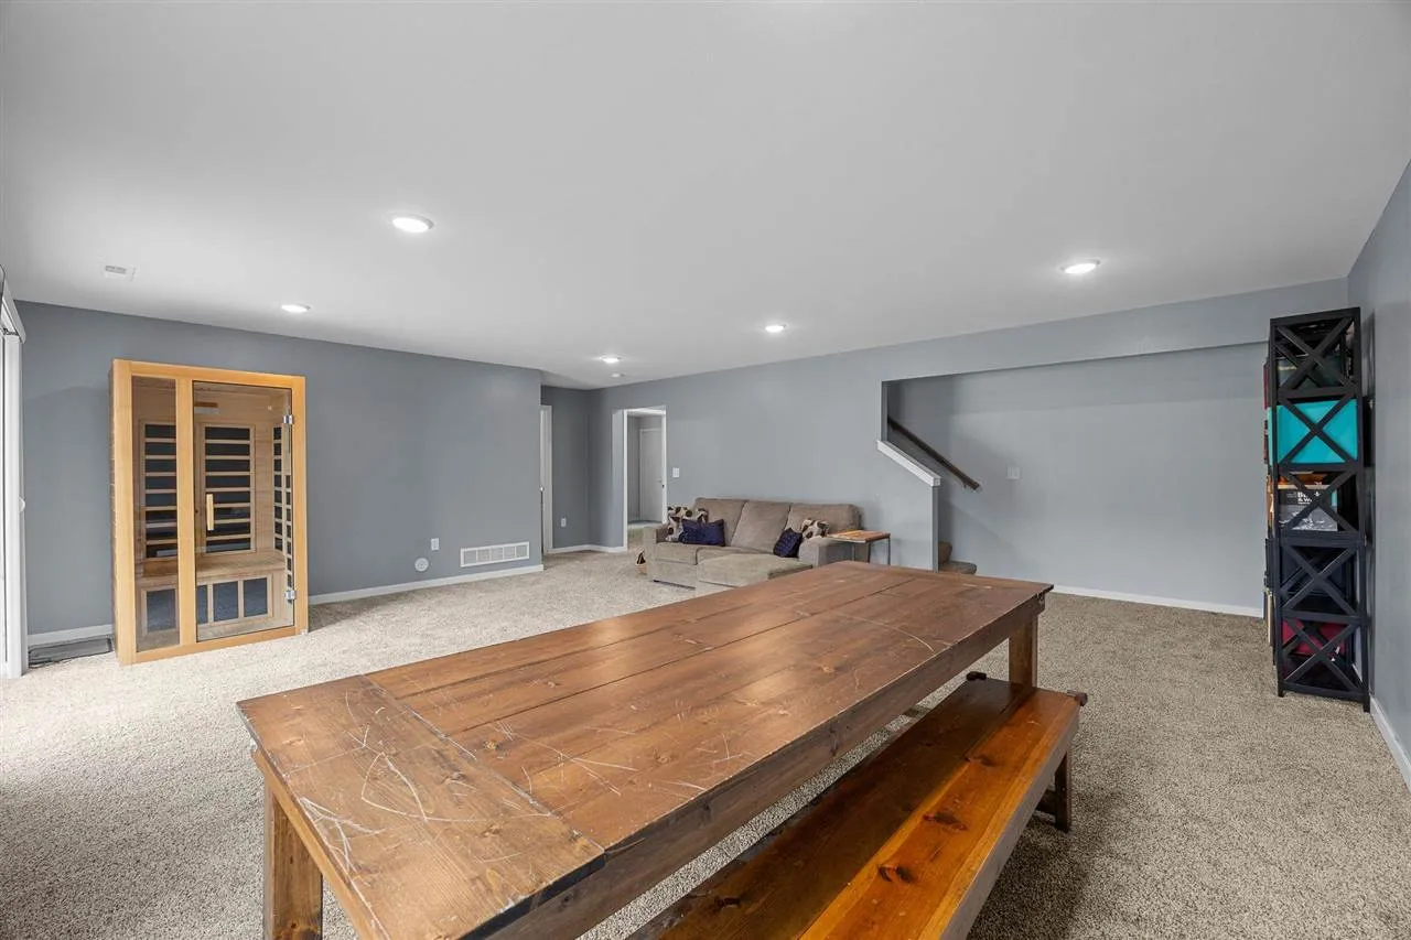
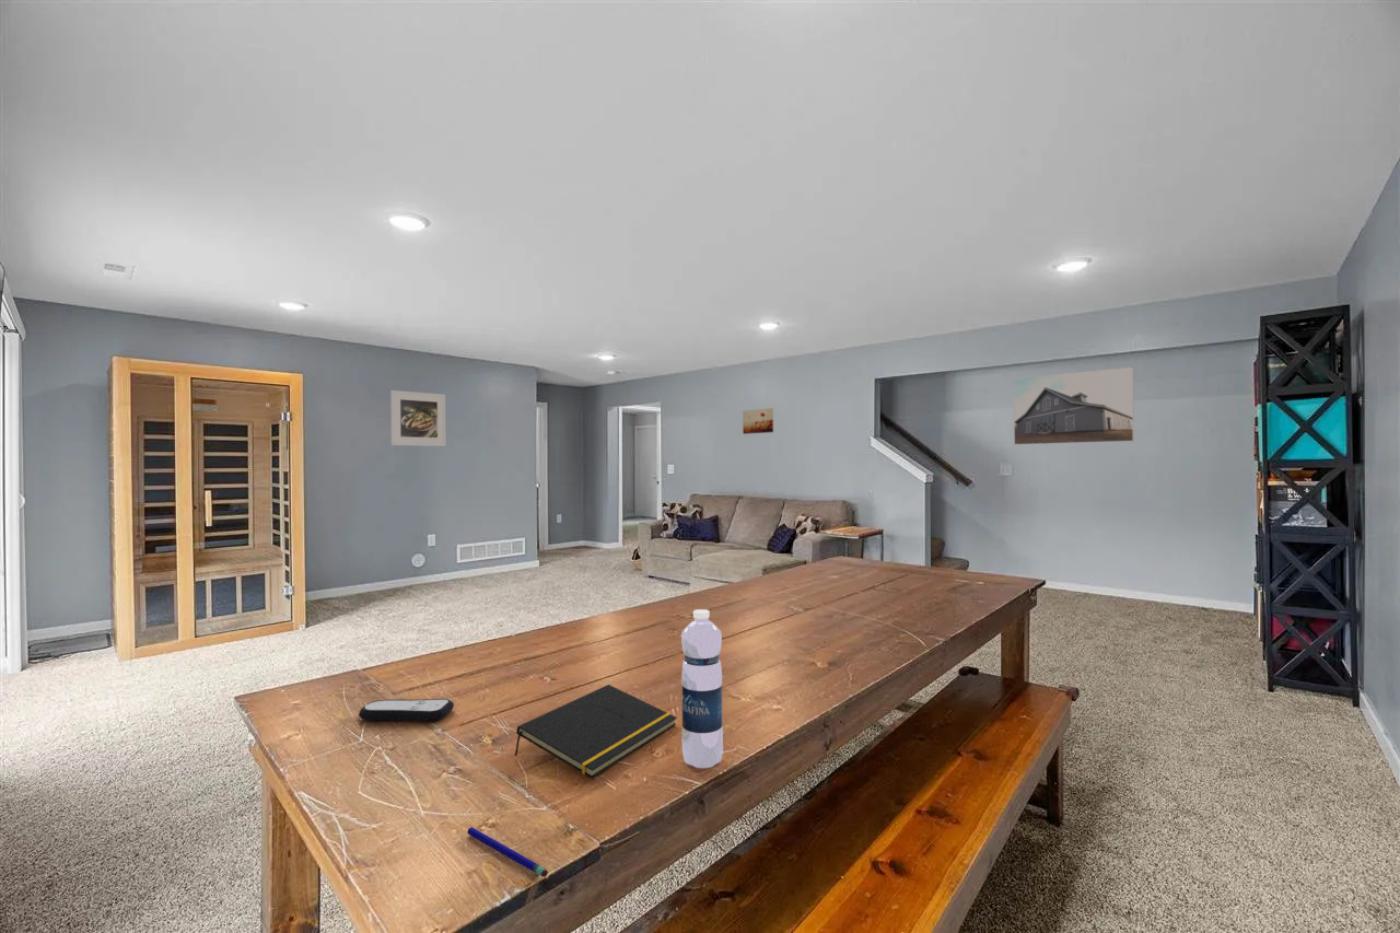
+ notepad [513,684,678,779]
+ water bottle [680,608,724,769]
+ pen [466,826,549,878]
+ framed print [1013,366,1135,446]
+ wall art [742,407,774,435]
+ remote control [358,698,455,723]
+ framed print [389,389,447,447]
